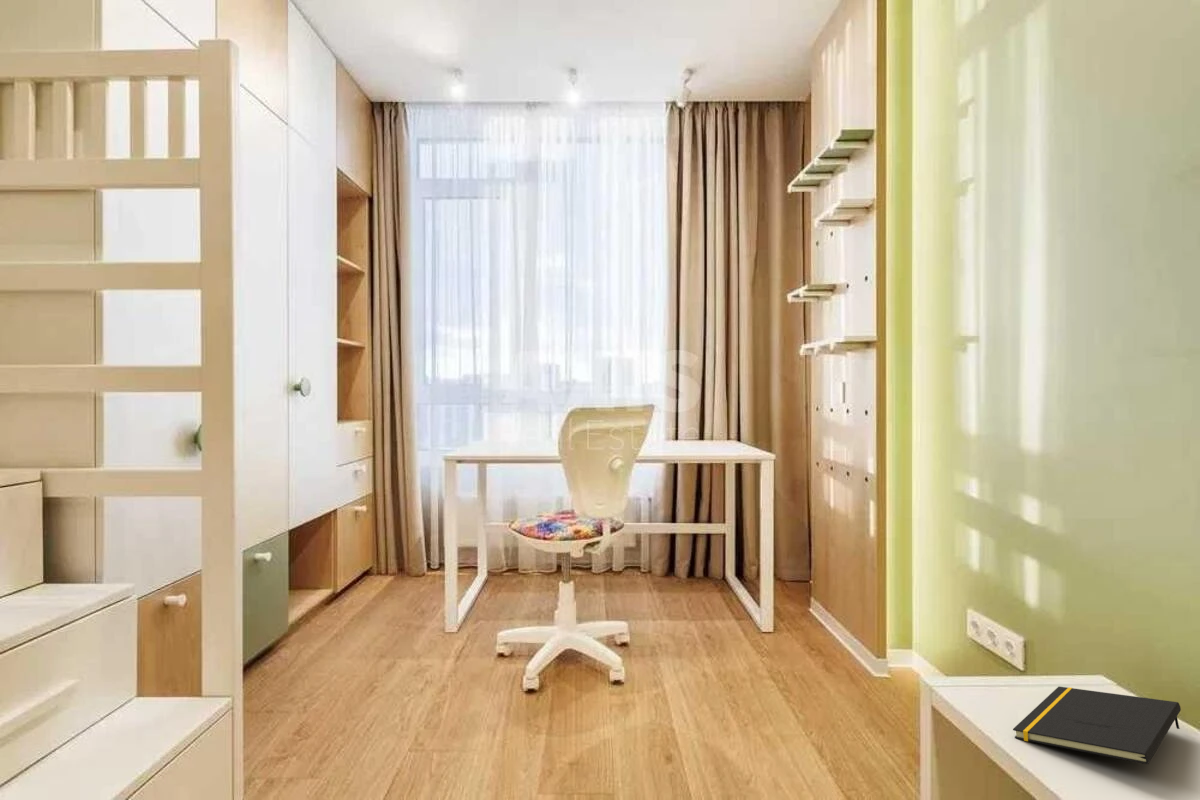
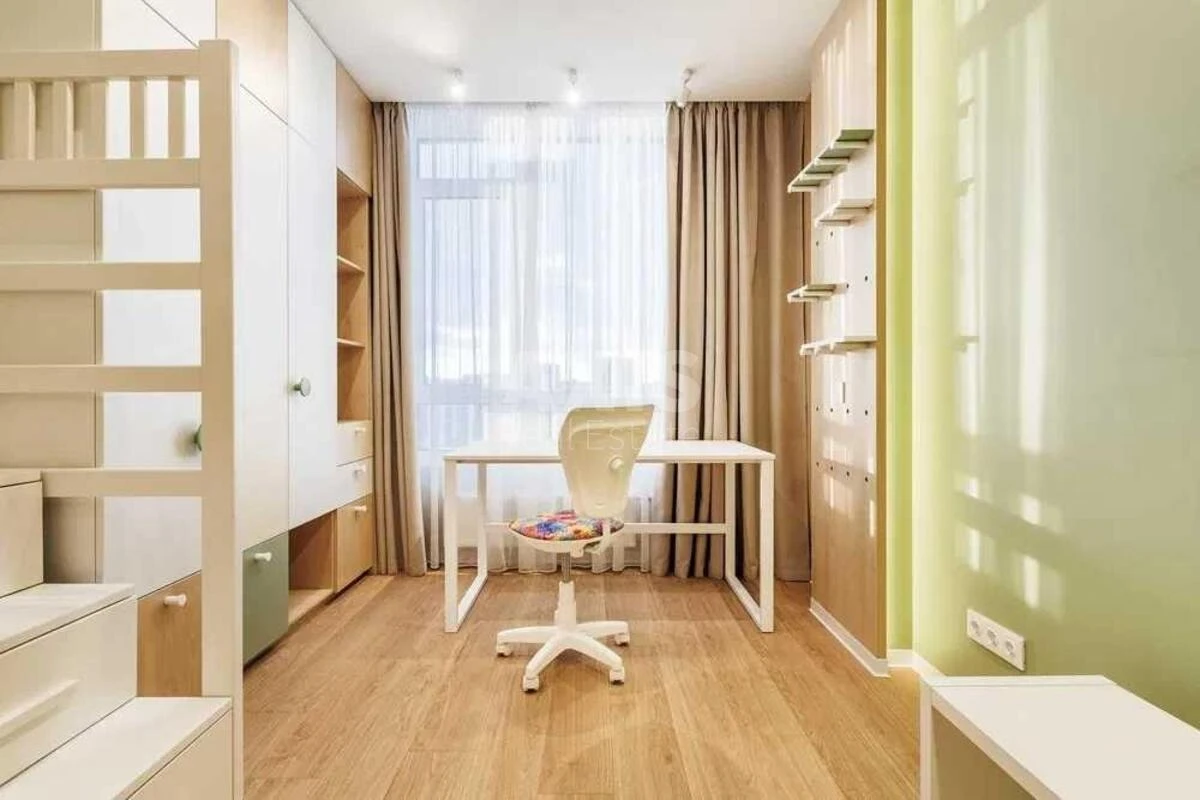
- notepad [1012,686,1182,765]
